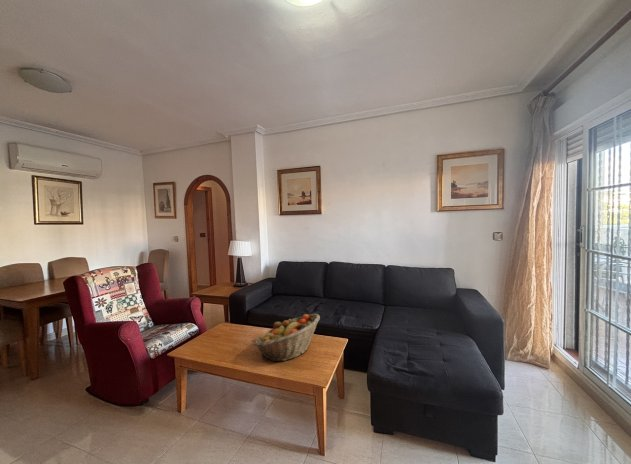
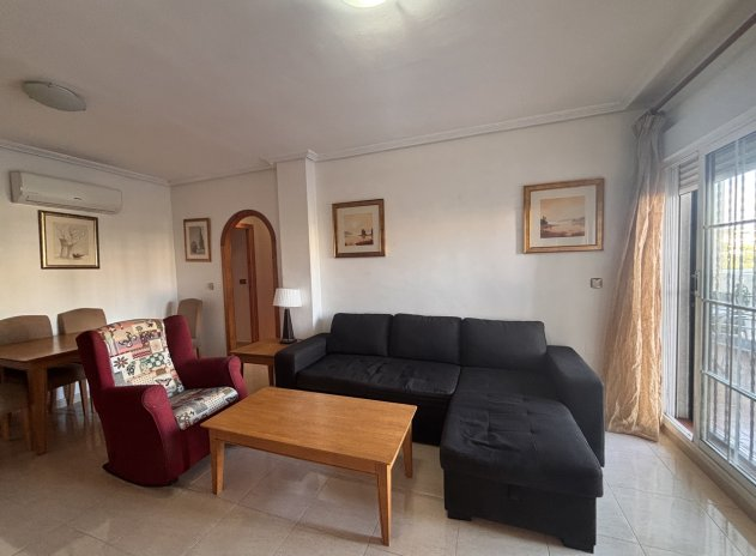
- fruit basket [253,313,321,363]
